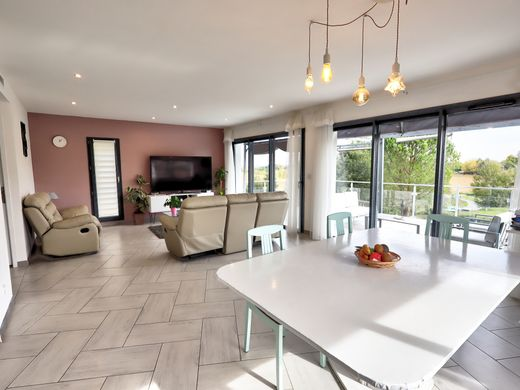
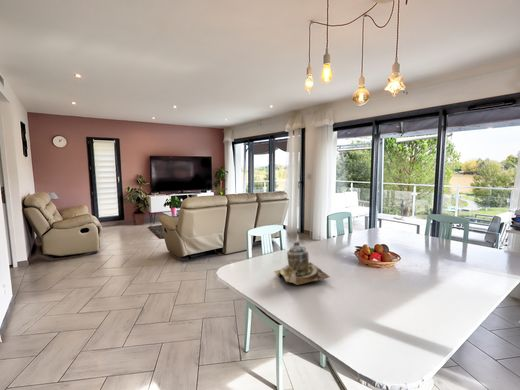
+ teapot [273,240,331,286]
